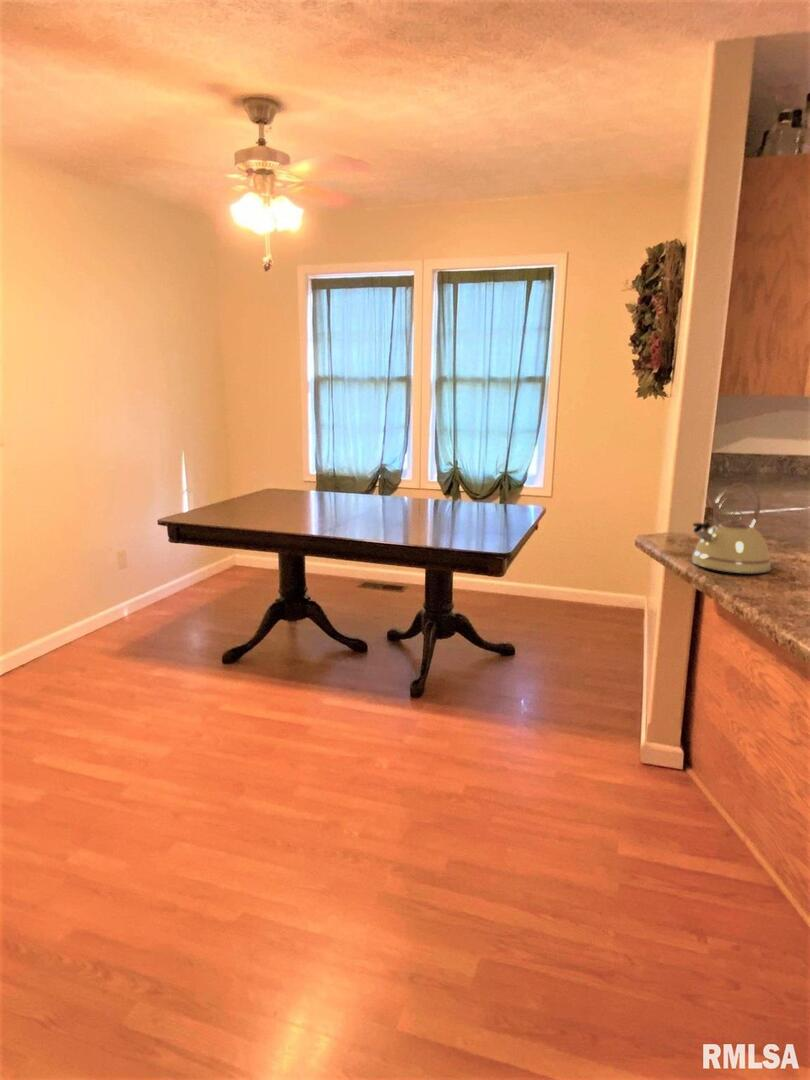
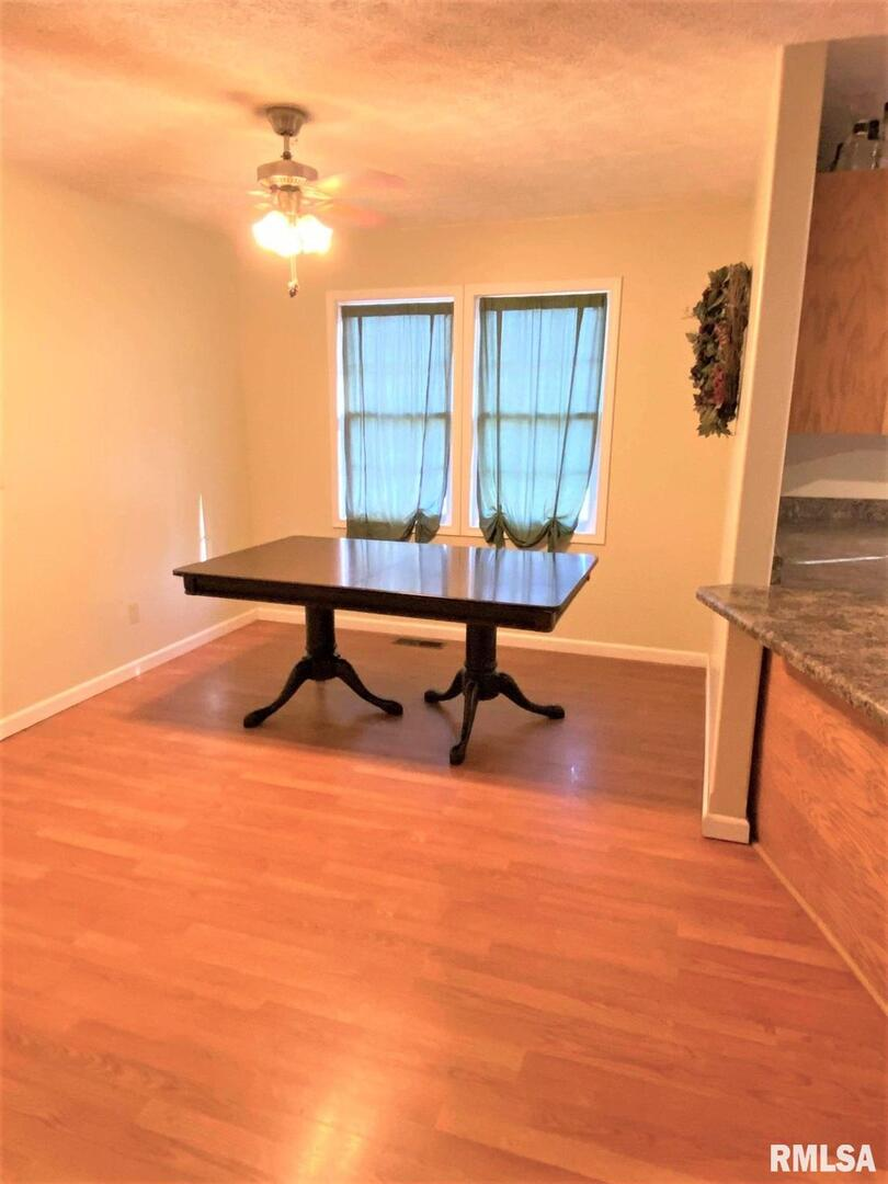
- kettle [690,482,772,575]
